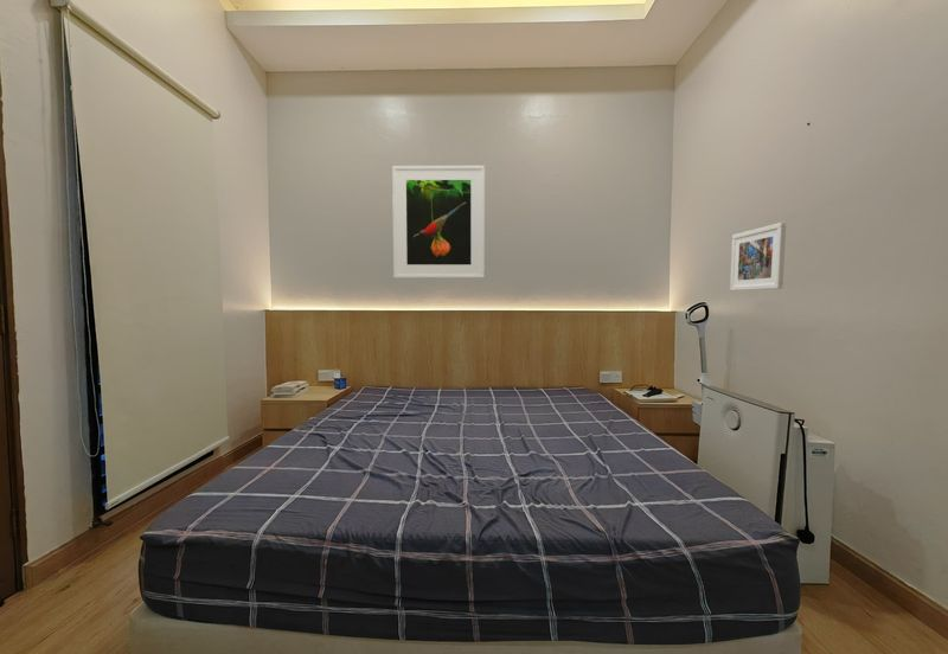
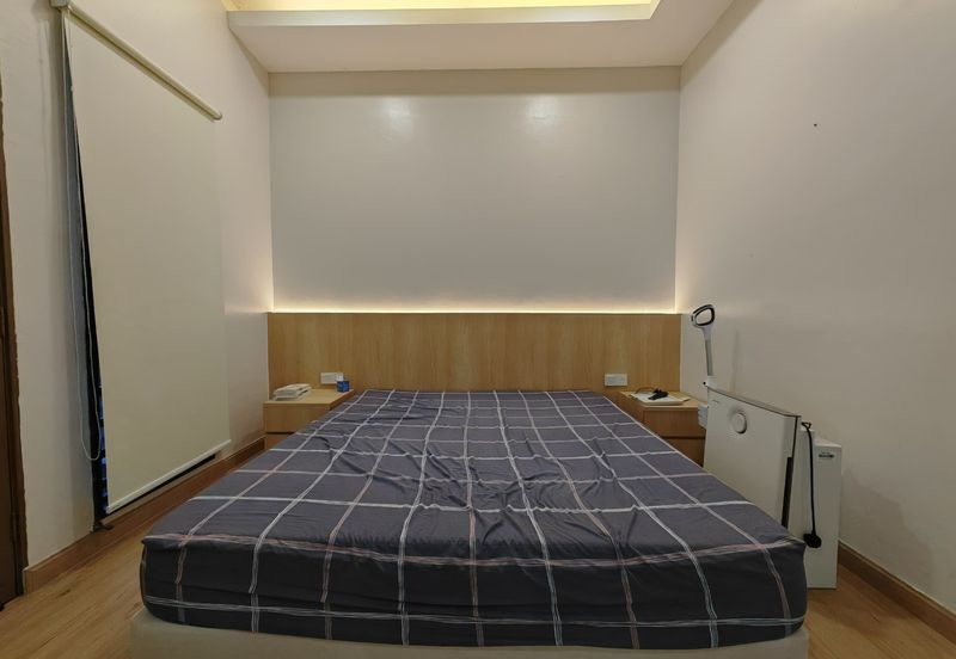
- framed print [729,222,787,291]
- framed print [391,165,486,280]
